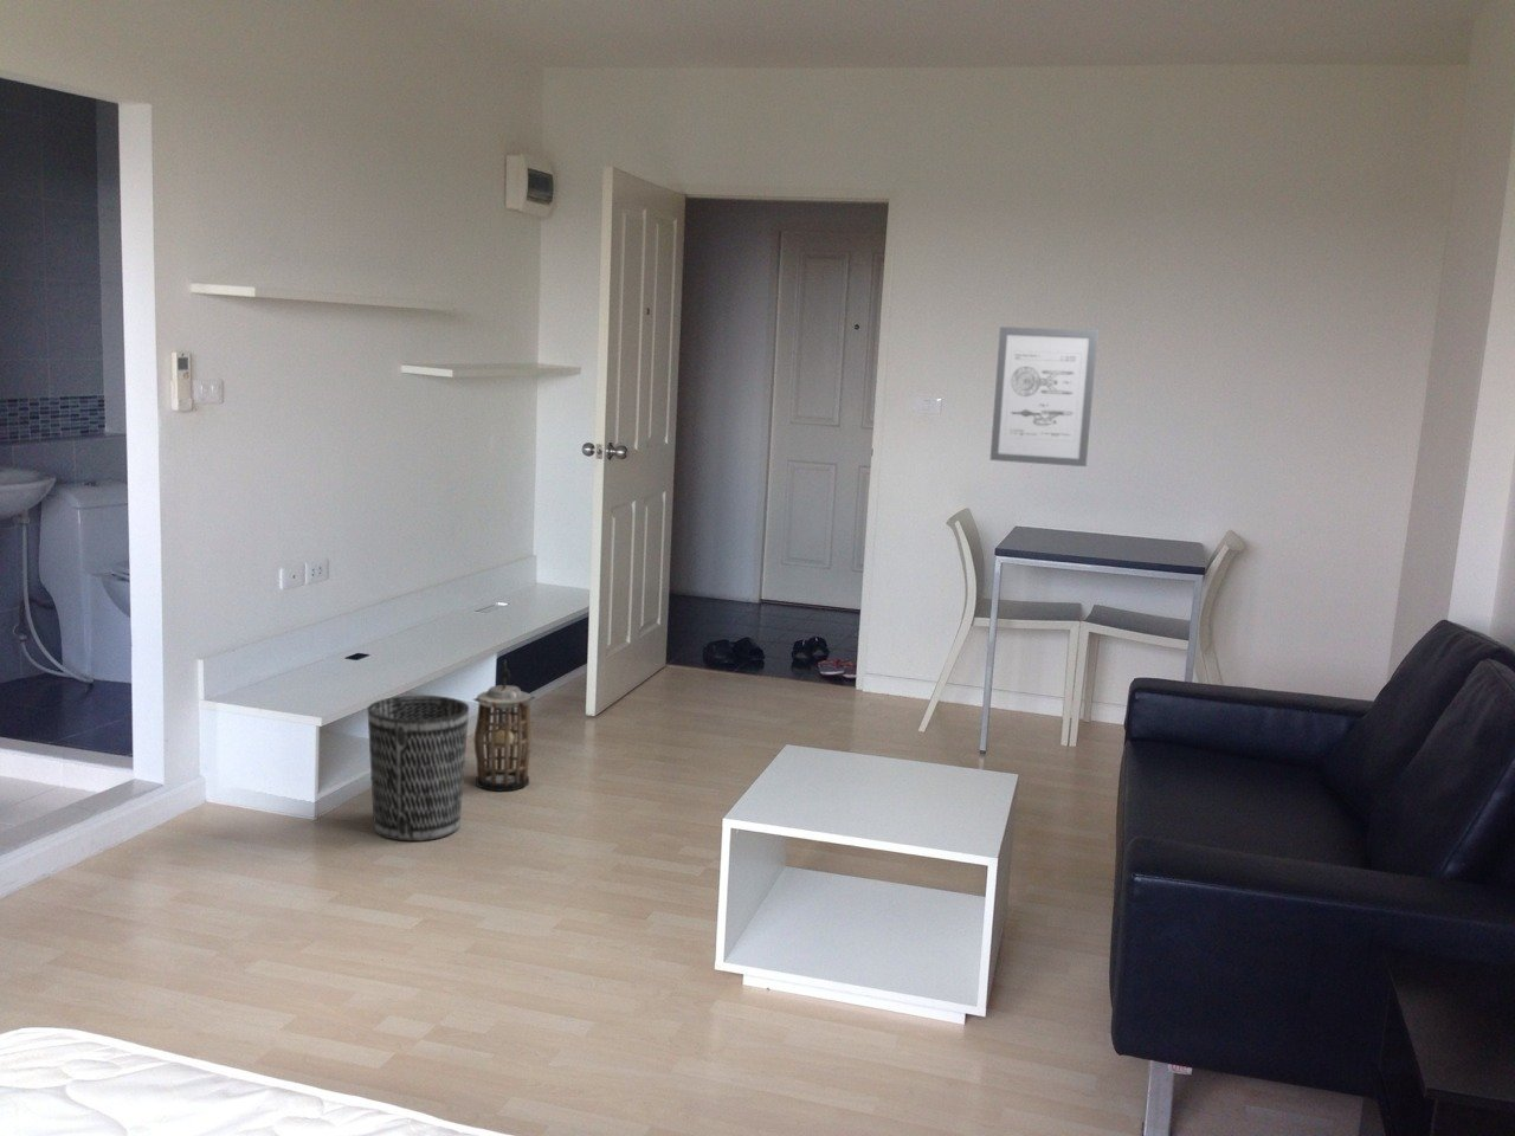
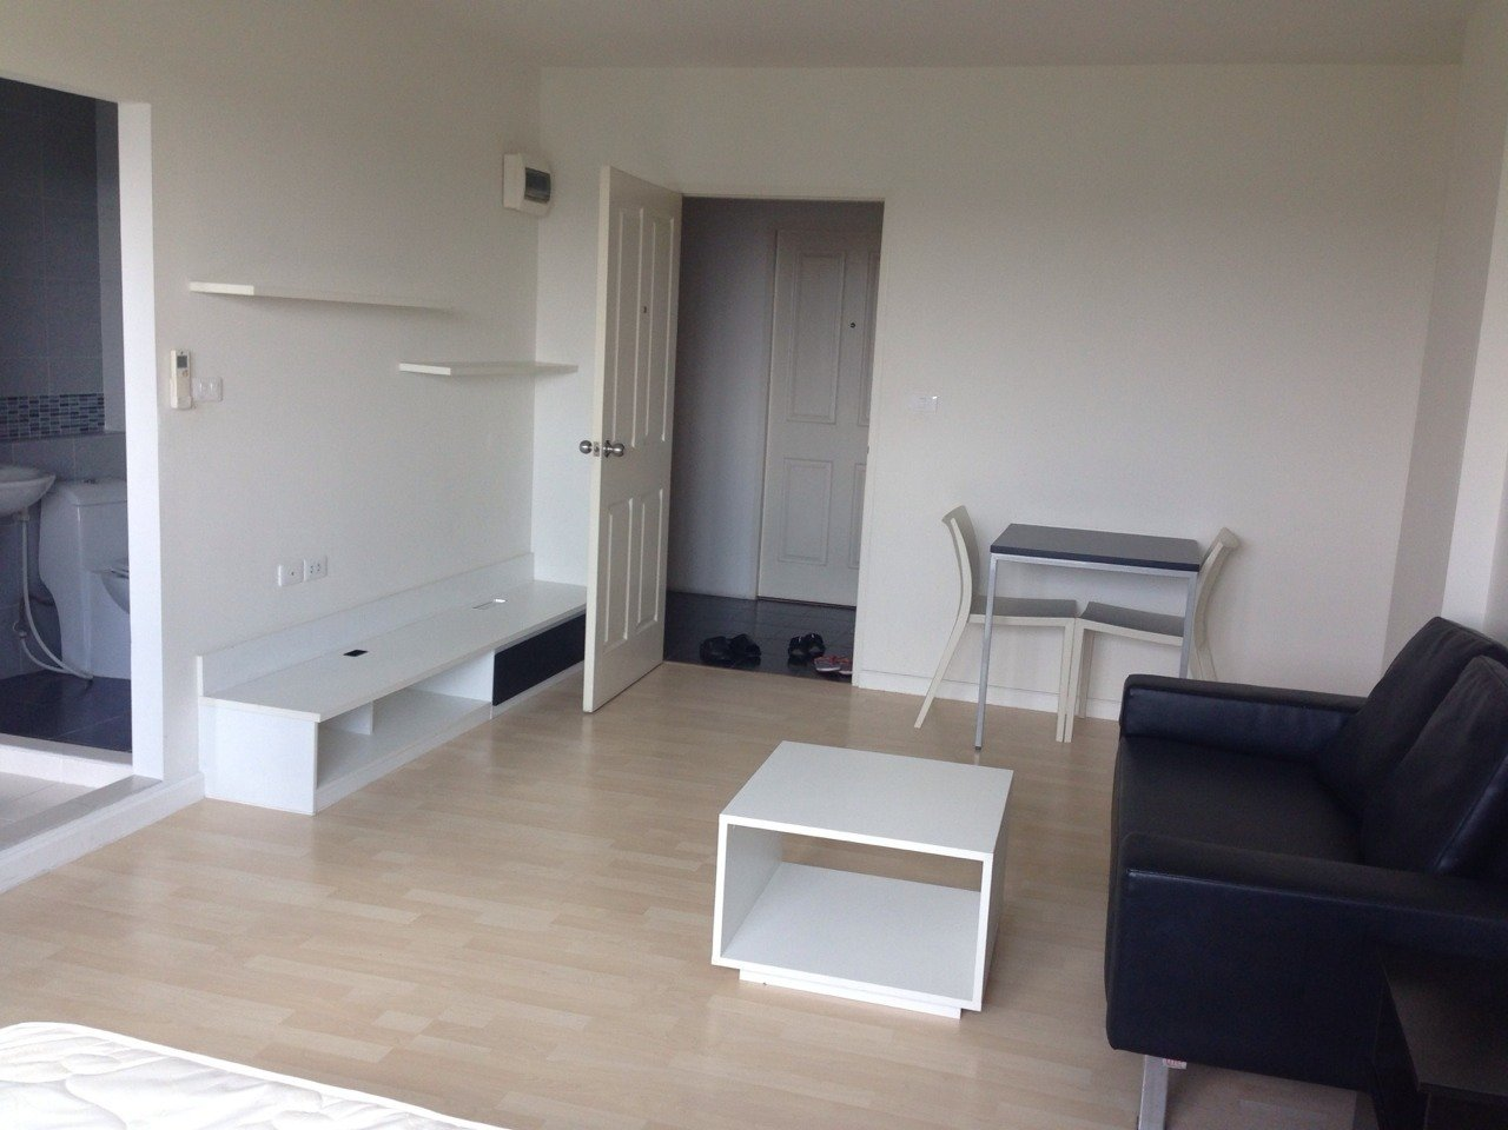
- wastebasket [367,694,470,842]
- wall art [989,326,1100,468]
- lantern [471,659,536,791]
